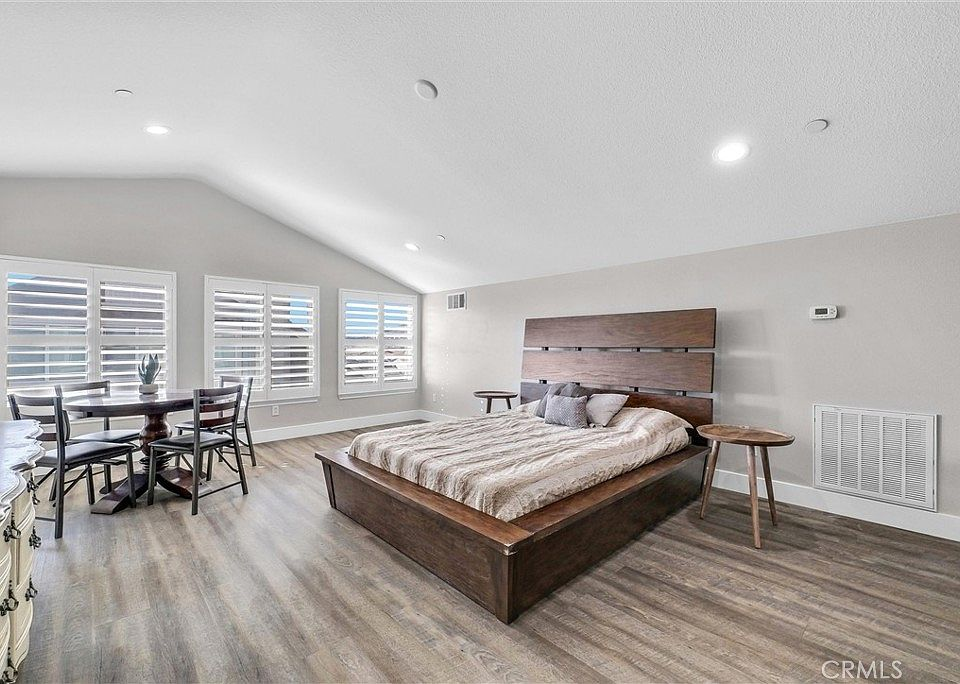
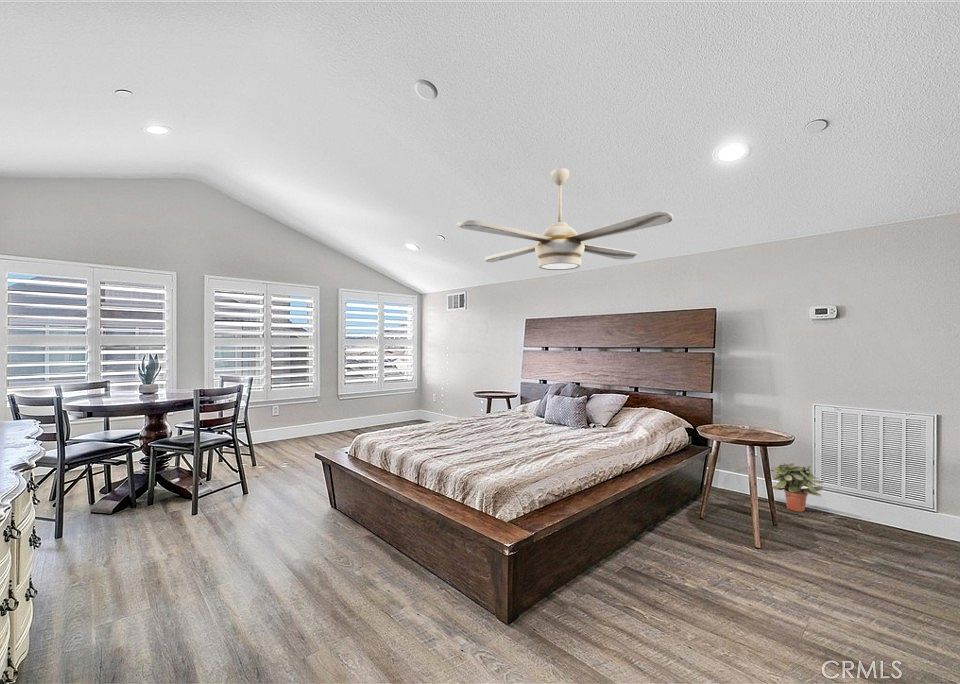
+ potted plant [770,462,825,513]
+ ceiling fan [456,167,674,271]
